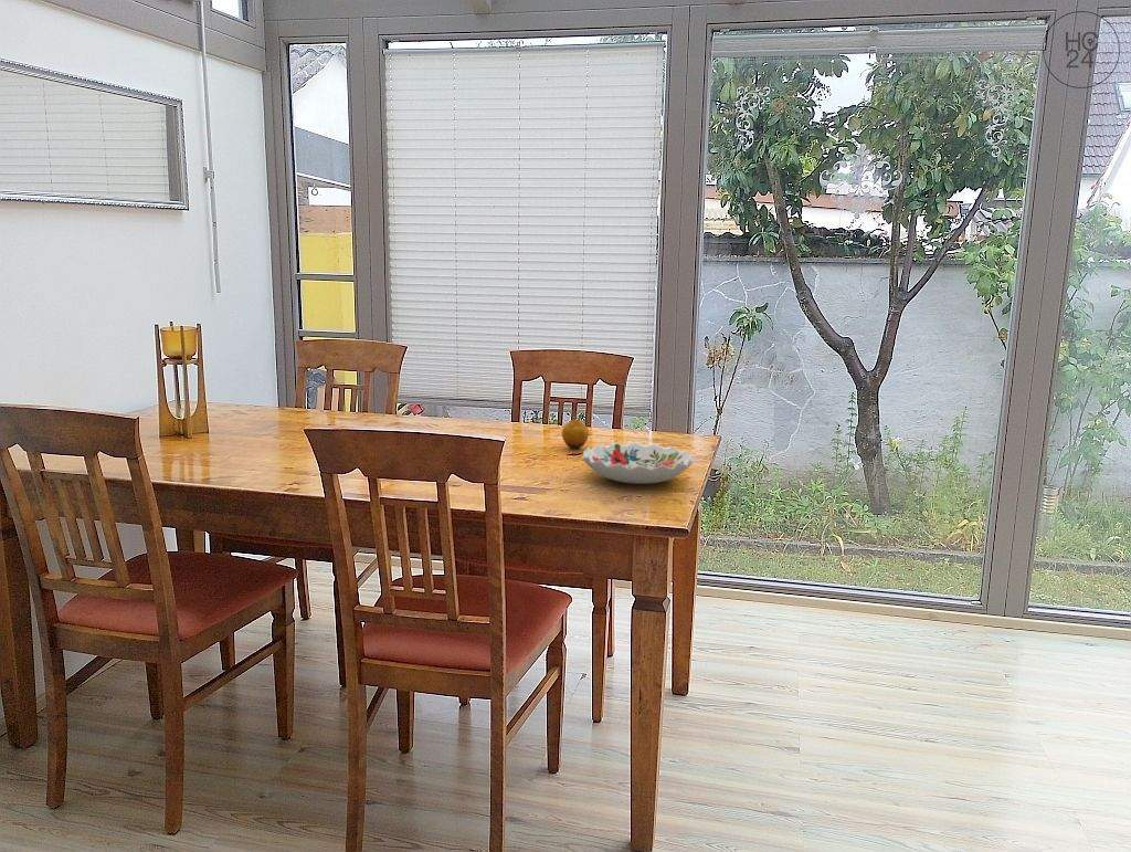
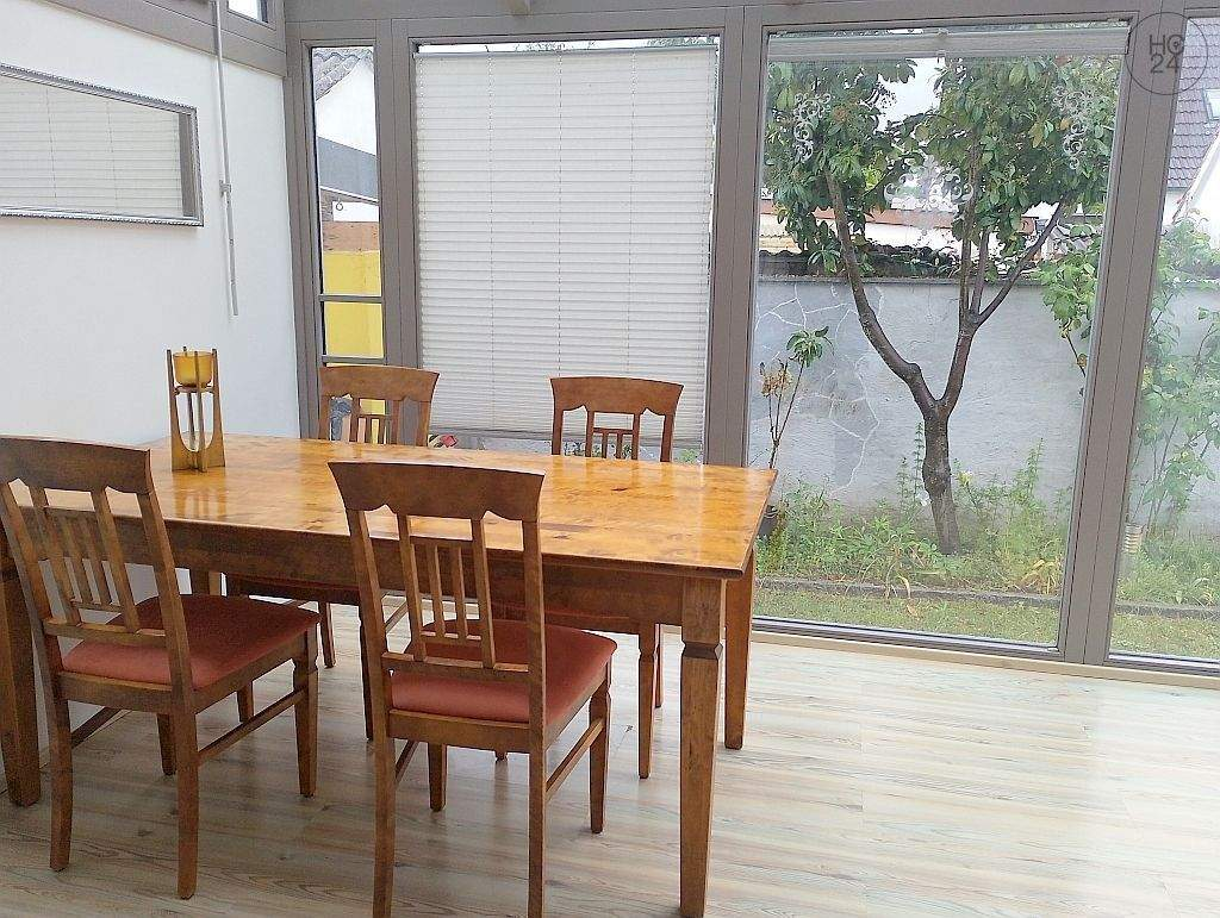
- decorative bowl [582,441,695,485]
- fruit [561,419,590,450]
